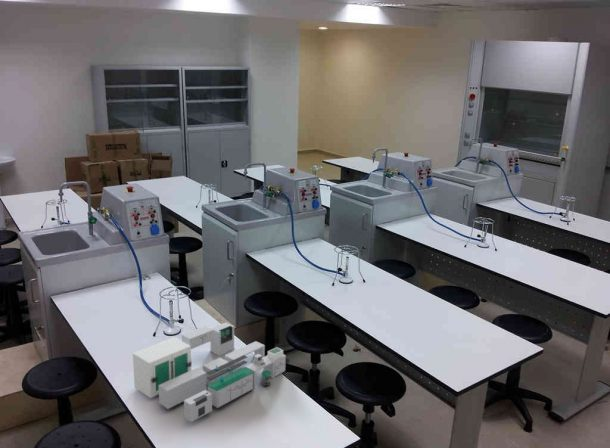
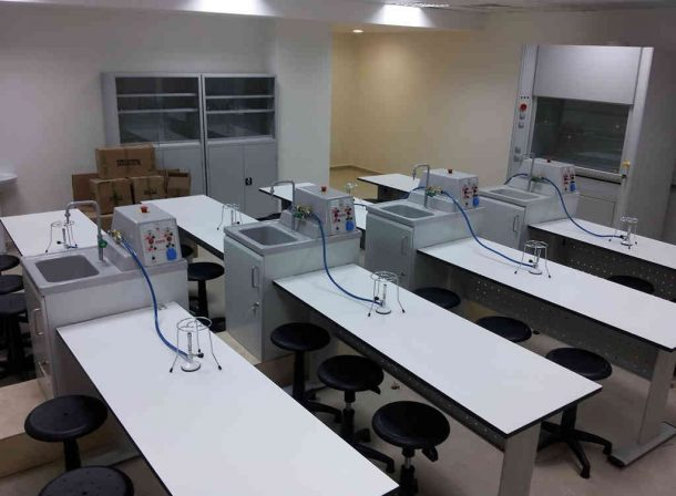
- laboratory equipment [132,321,287,423]
